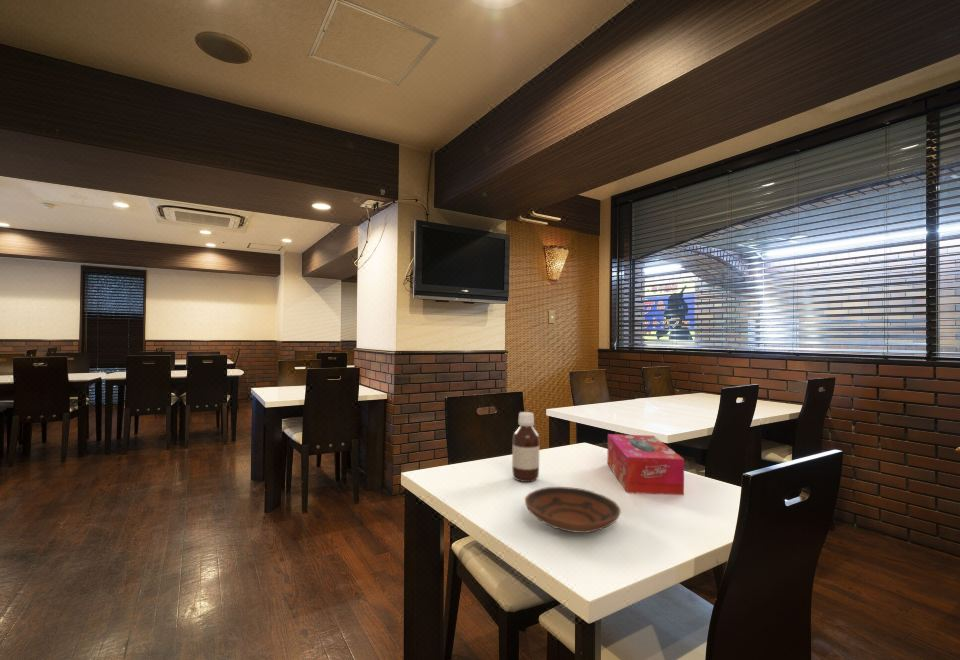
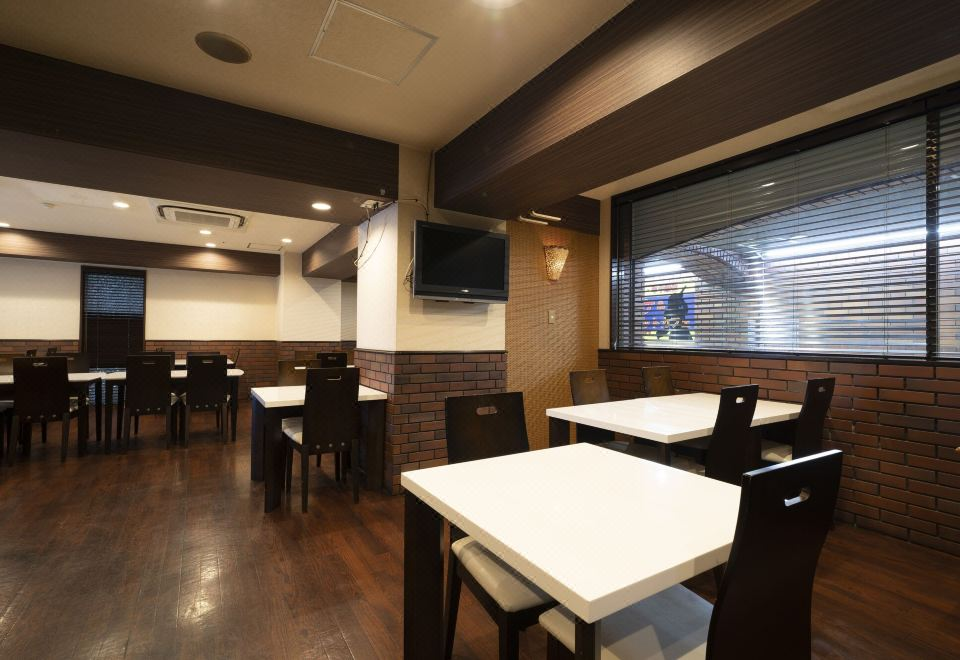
- bottle [511,411,540,483]
- bowl [524,486,622,534]
- tissue box [606,433,685,496]
